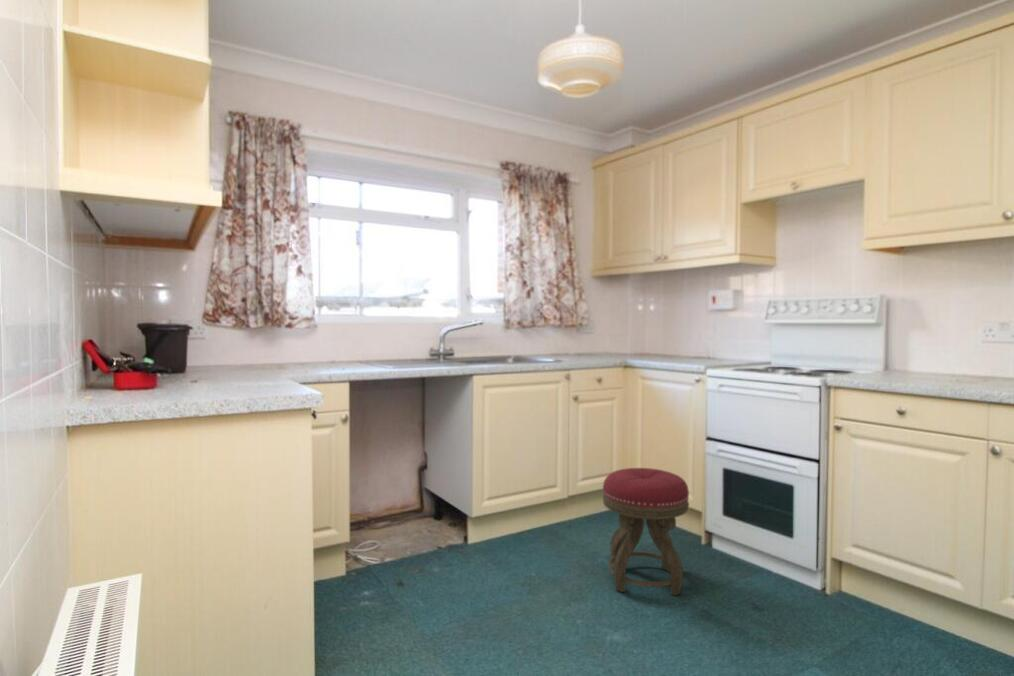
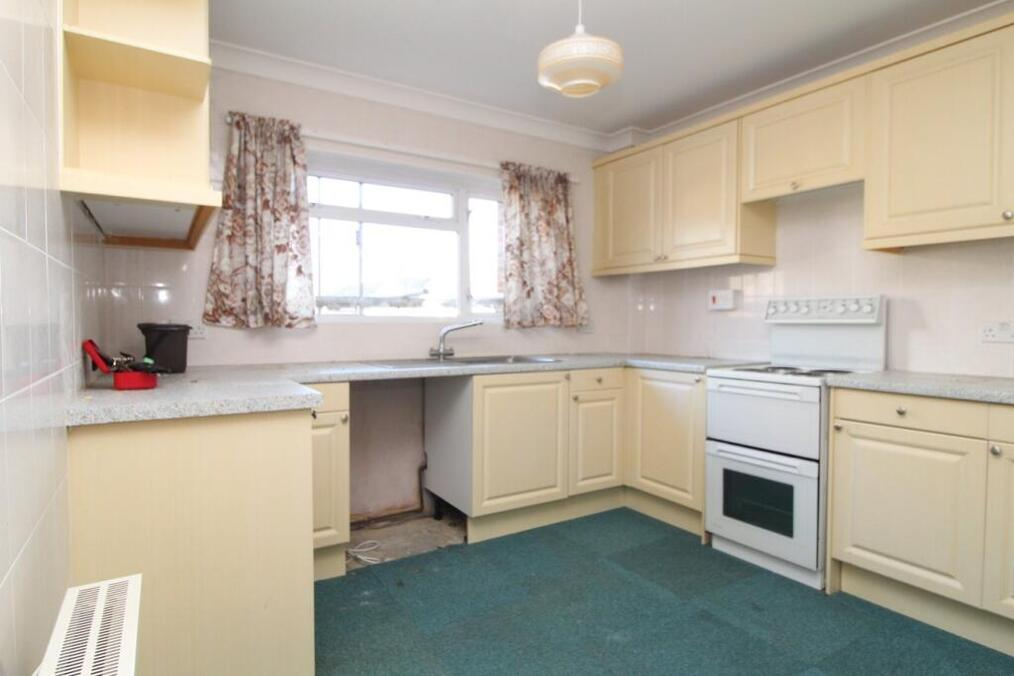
- stool [602,467,690,597]
